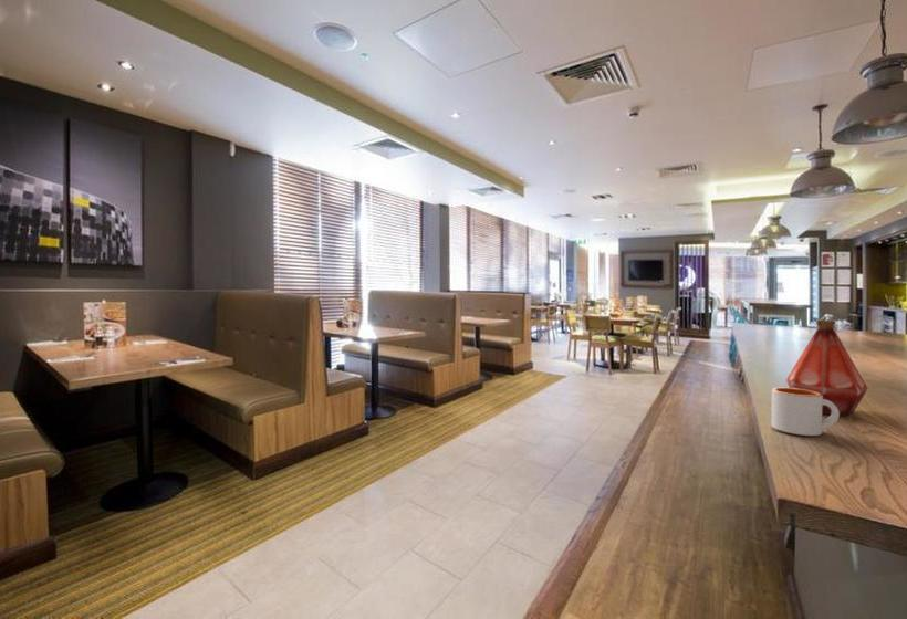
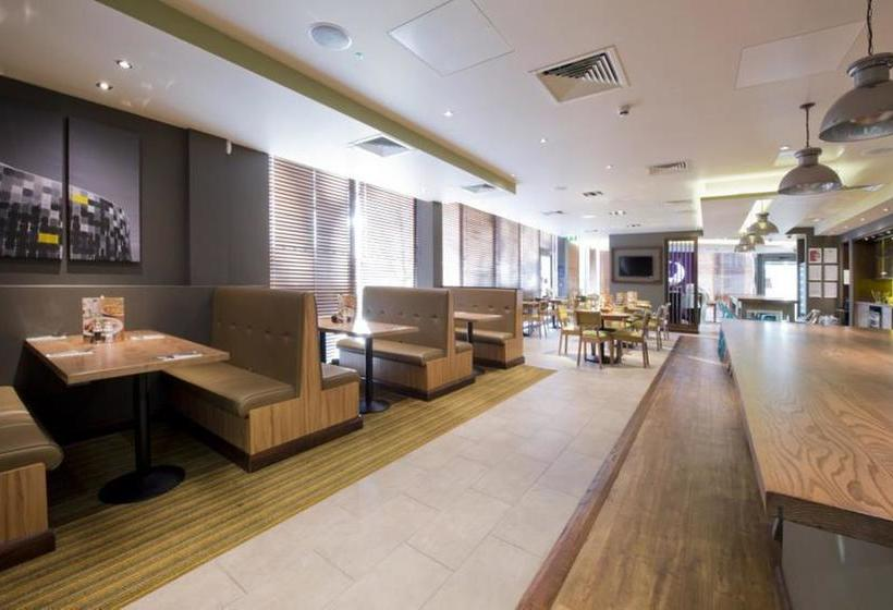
- bottle [785,318,869,417]
- mug [770,387,841,437]
